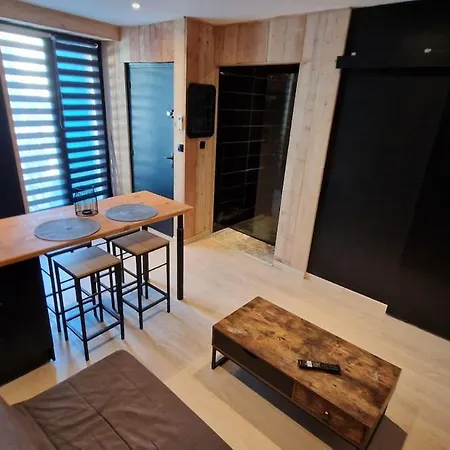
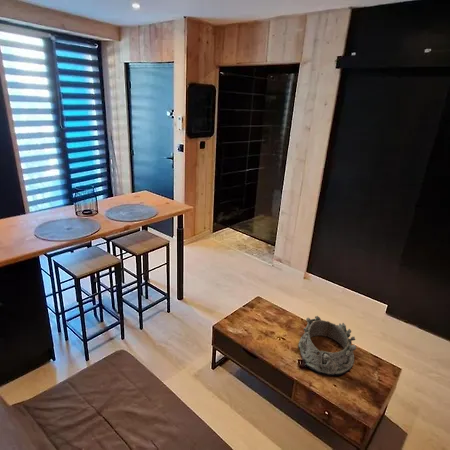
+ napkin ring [297,315,357,376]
